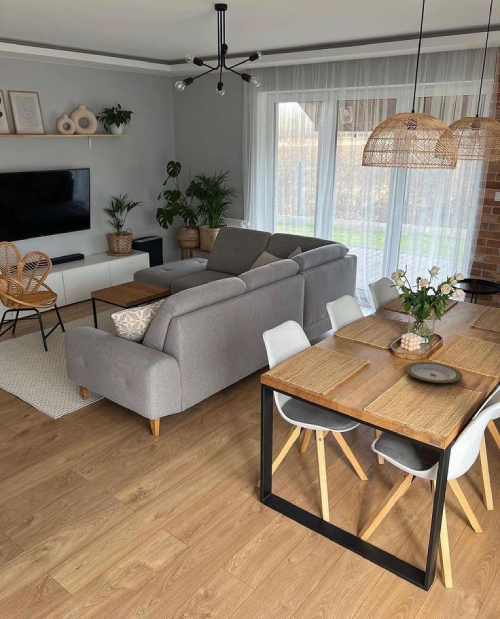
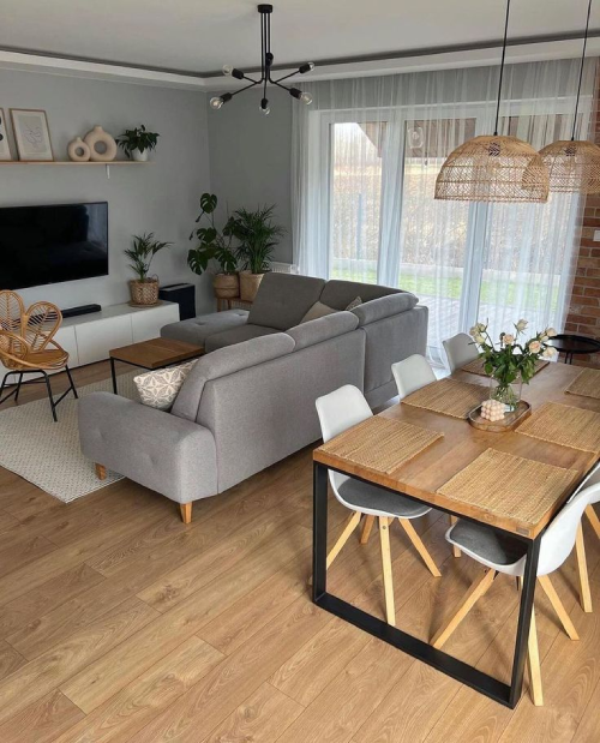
- plate [404,361,464,384]
